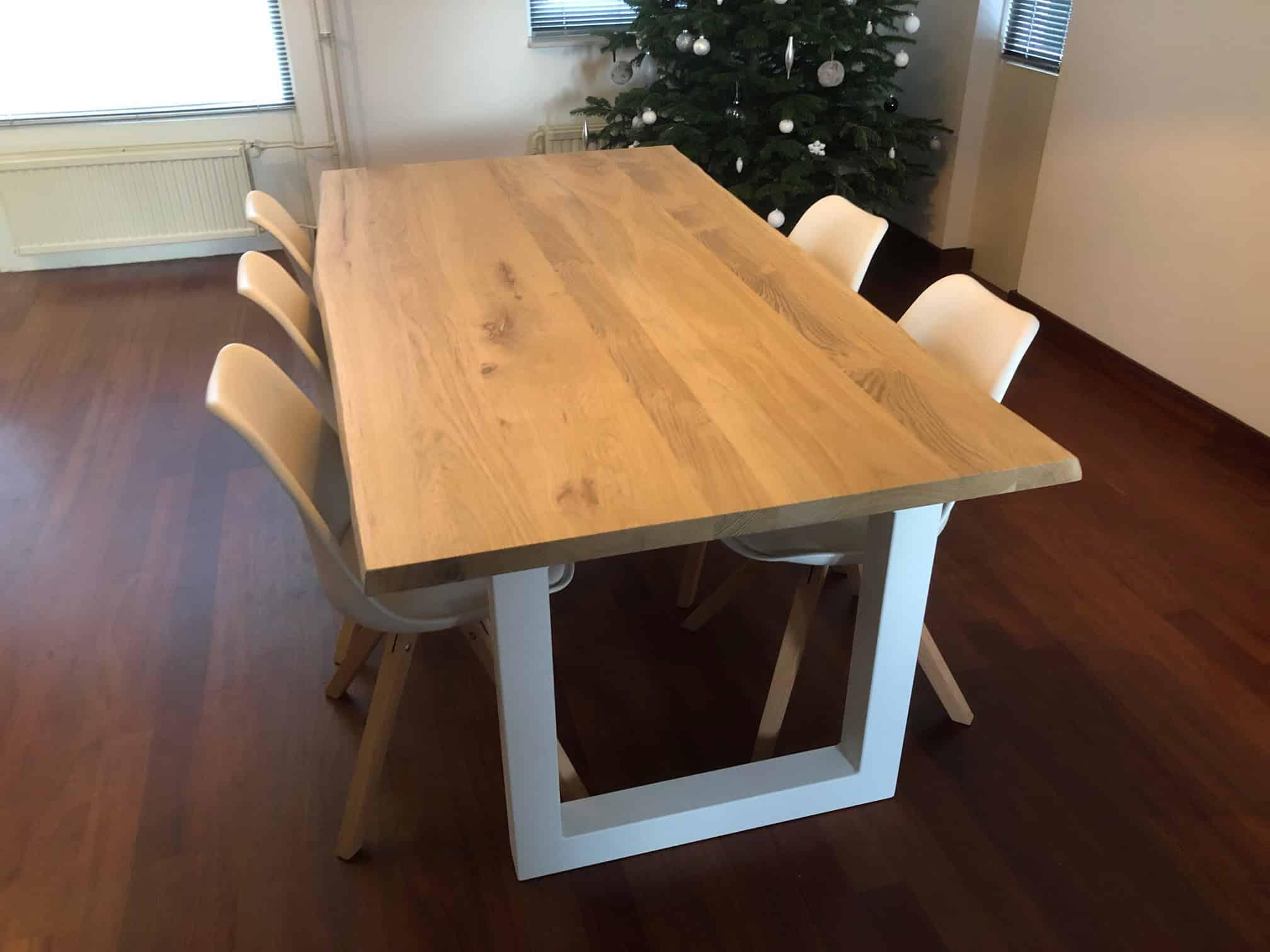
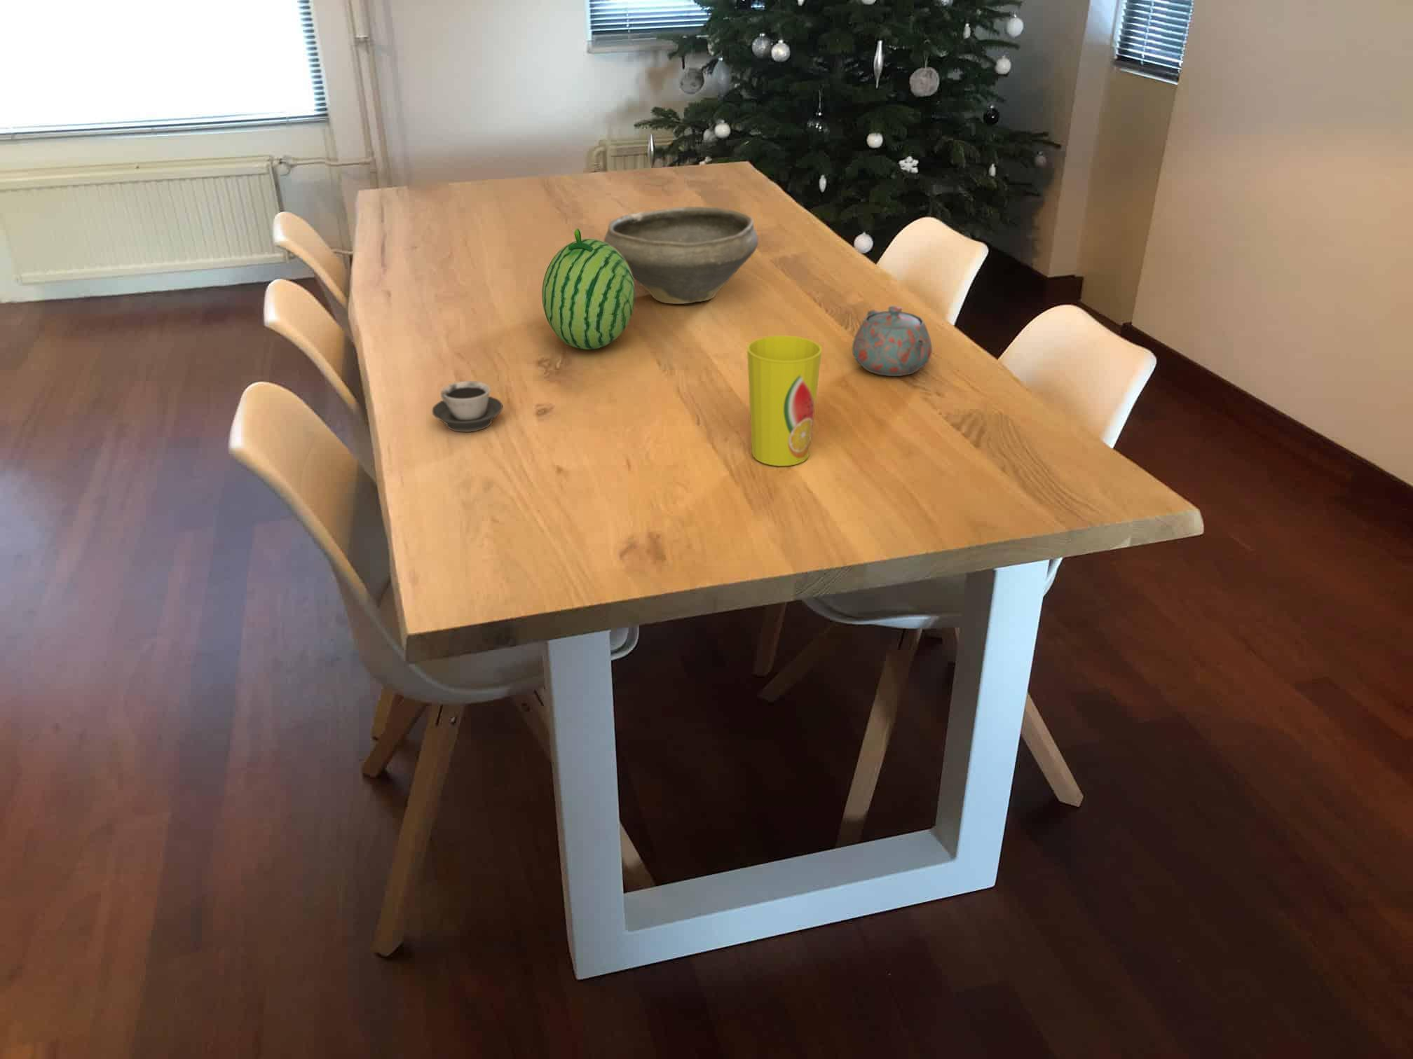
+ bowl [603,206,759,305]
+ teapot [851,306,932,377]
+ fruit [541,228,635,350]
+ cup [431,380,503,433]
+ cup [747,335,823,466]
